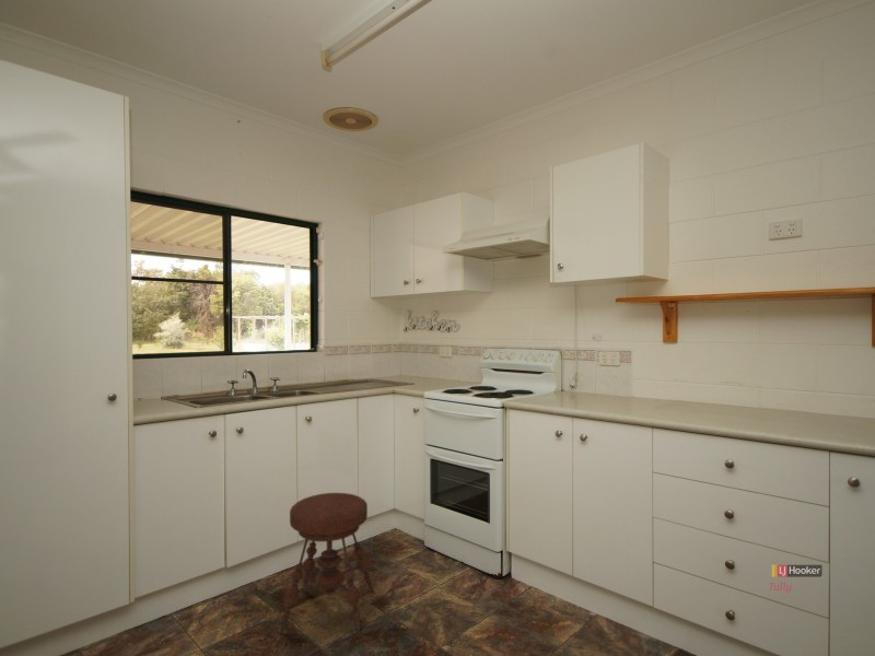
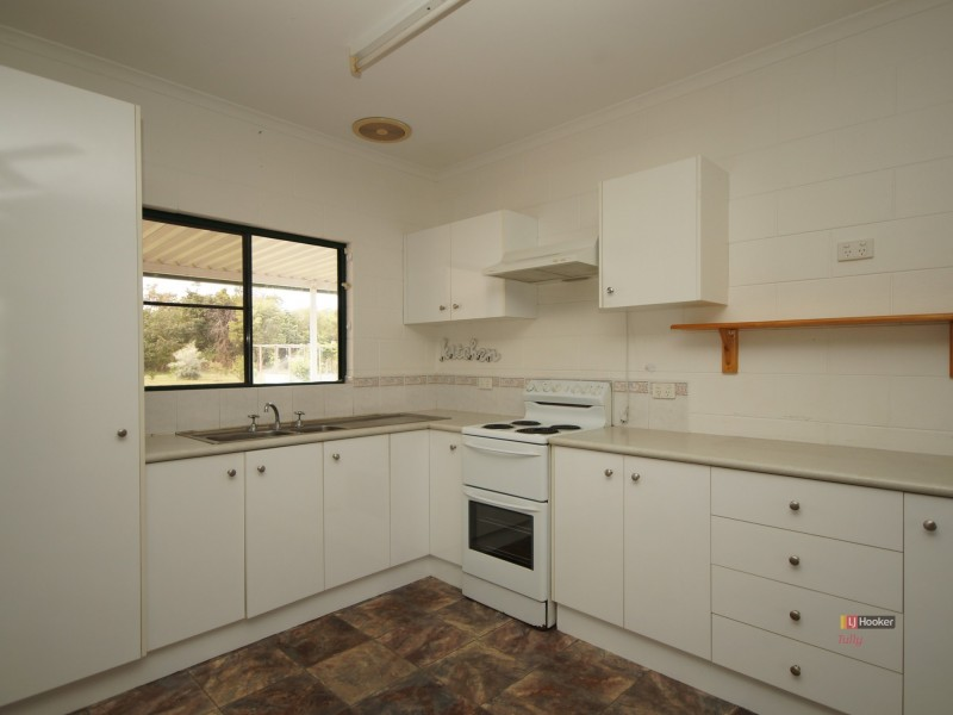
- stool [278,492,375,636]
